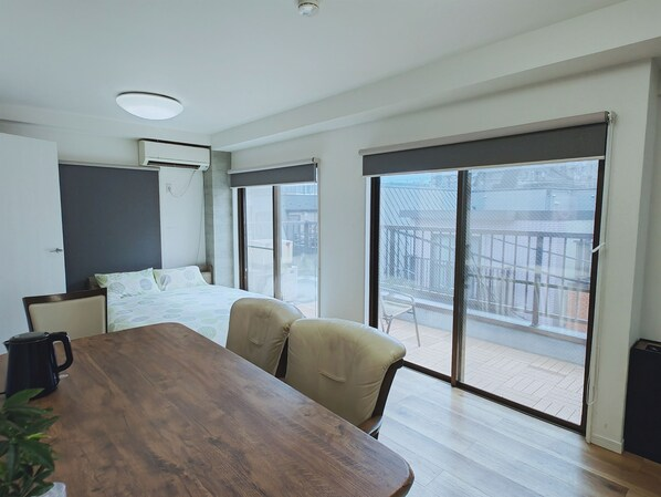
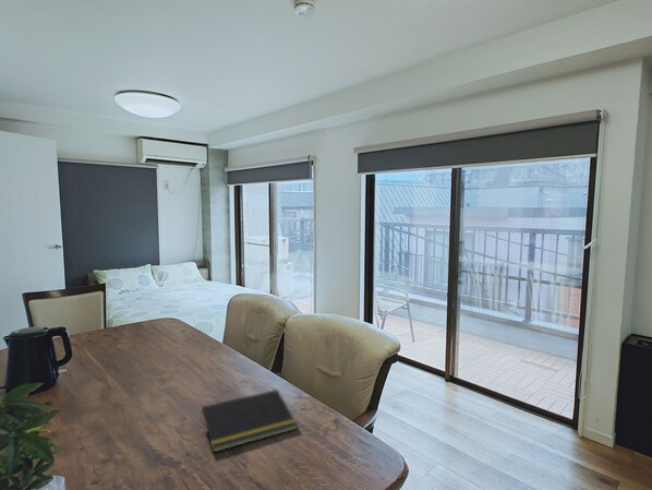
+ notepad [198,389,299,453]
